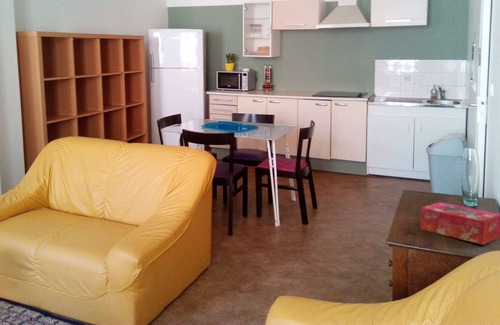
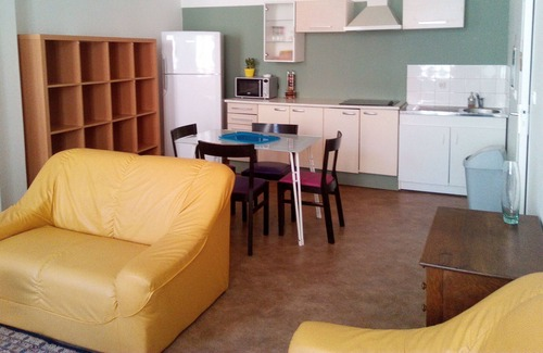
- tissue box [419,201,500,246]
